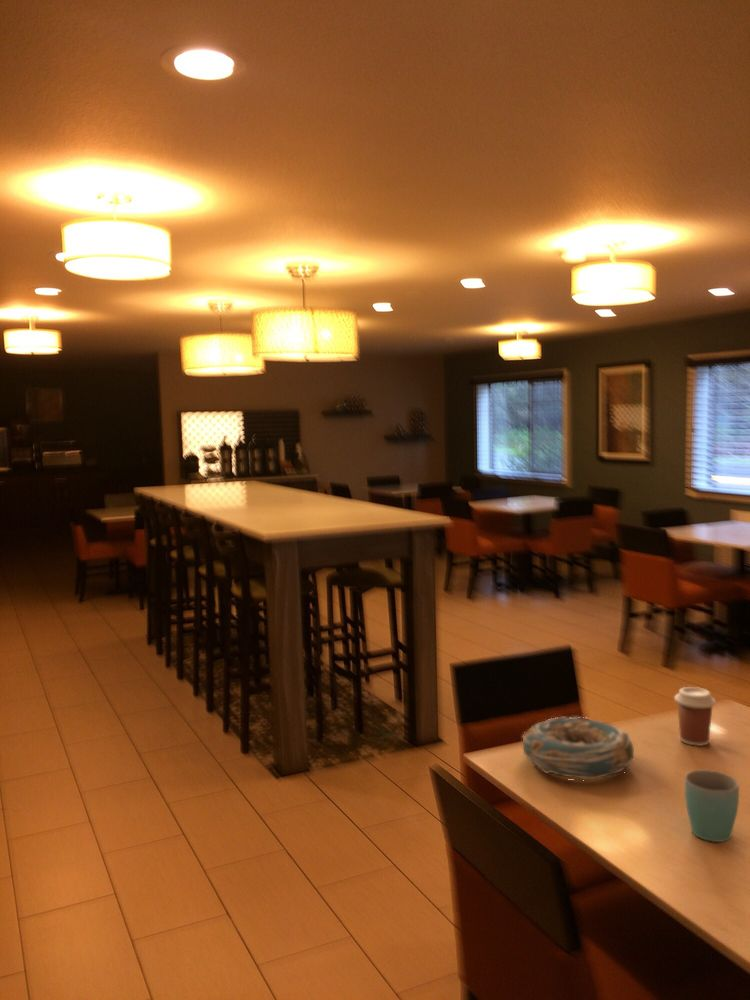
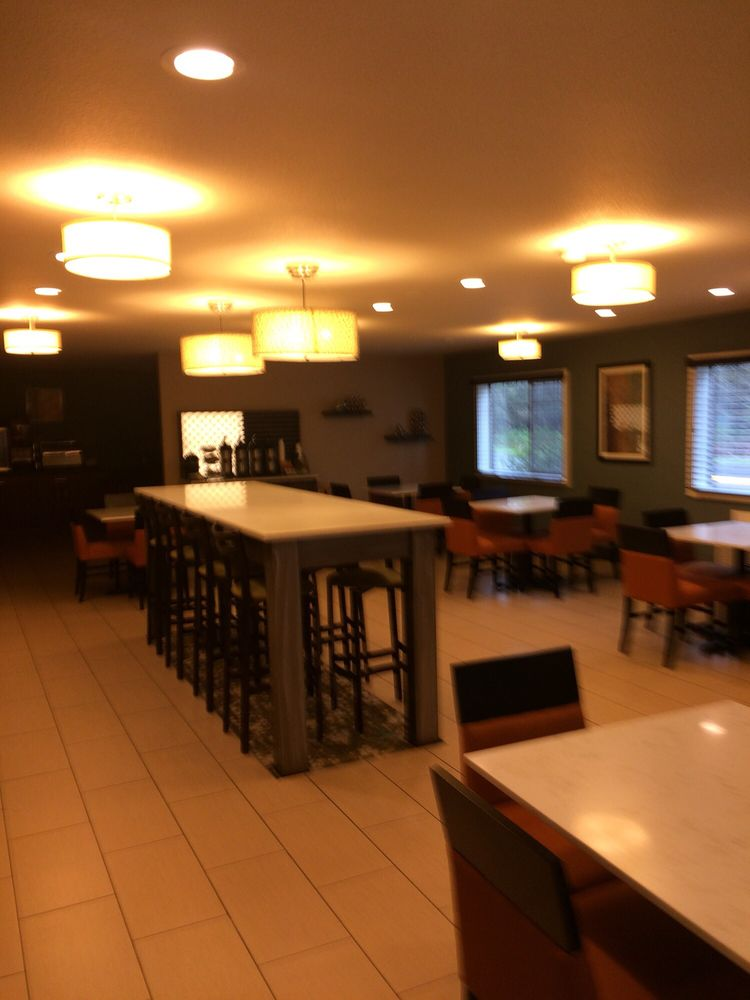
- decorative bowl [521,716,636,781]
- mug [684,768,740,843]
- coffee cup [673,686,717,747]
